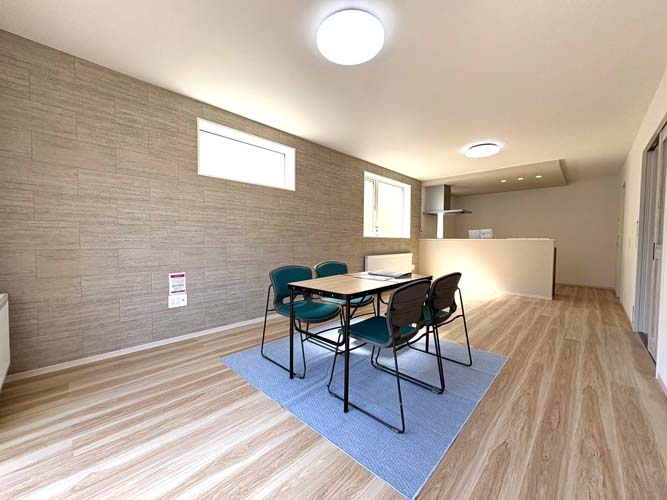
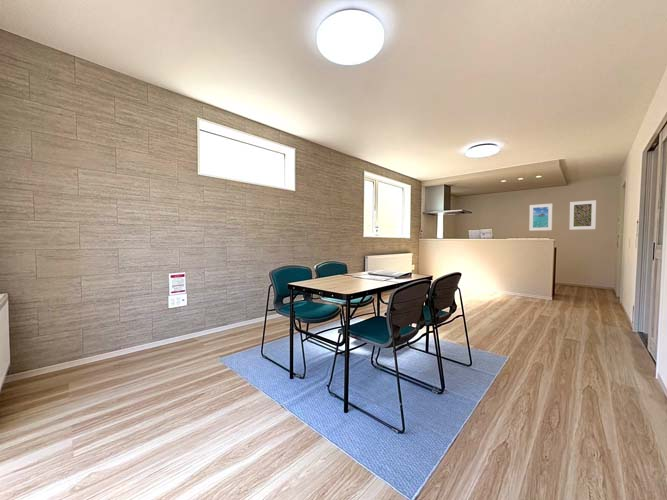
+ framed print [568,199,597,231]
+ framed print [528,203,553,232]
